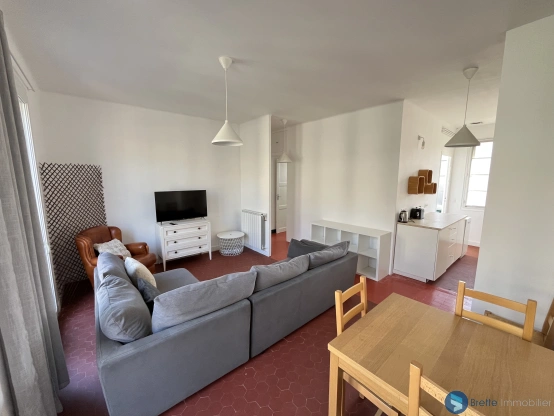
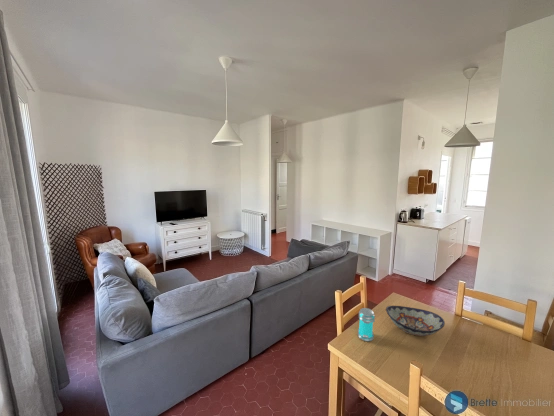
+ decorative bowl [385,305,446,337]
+ jar [357,307,376,342]
